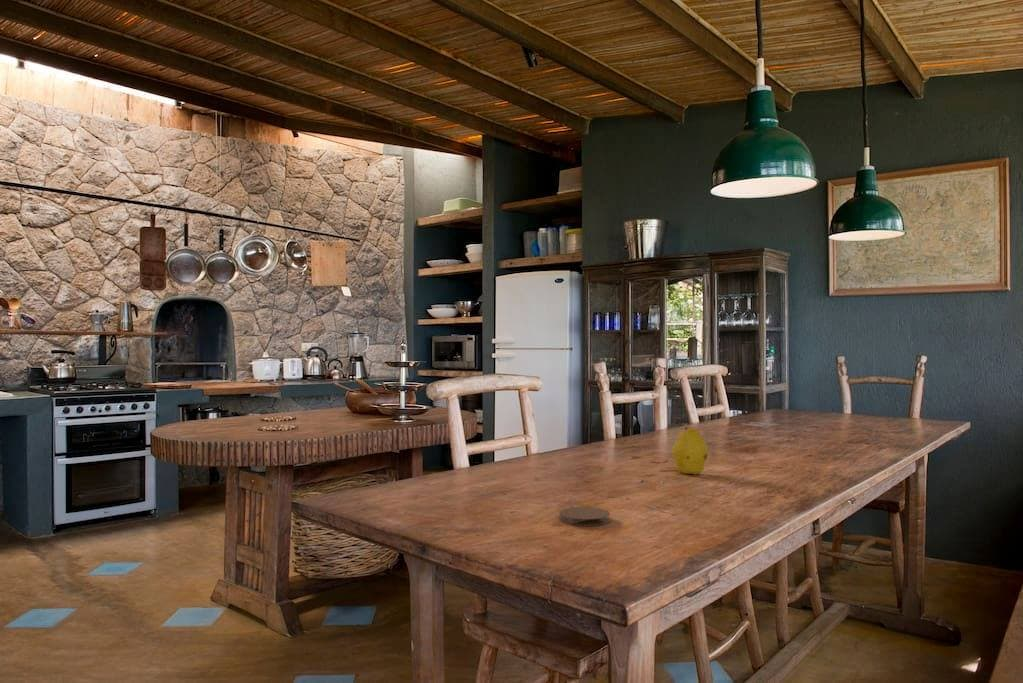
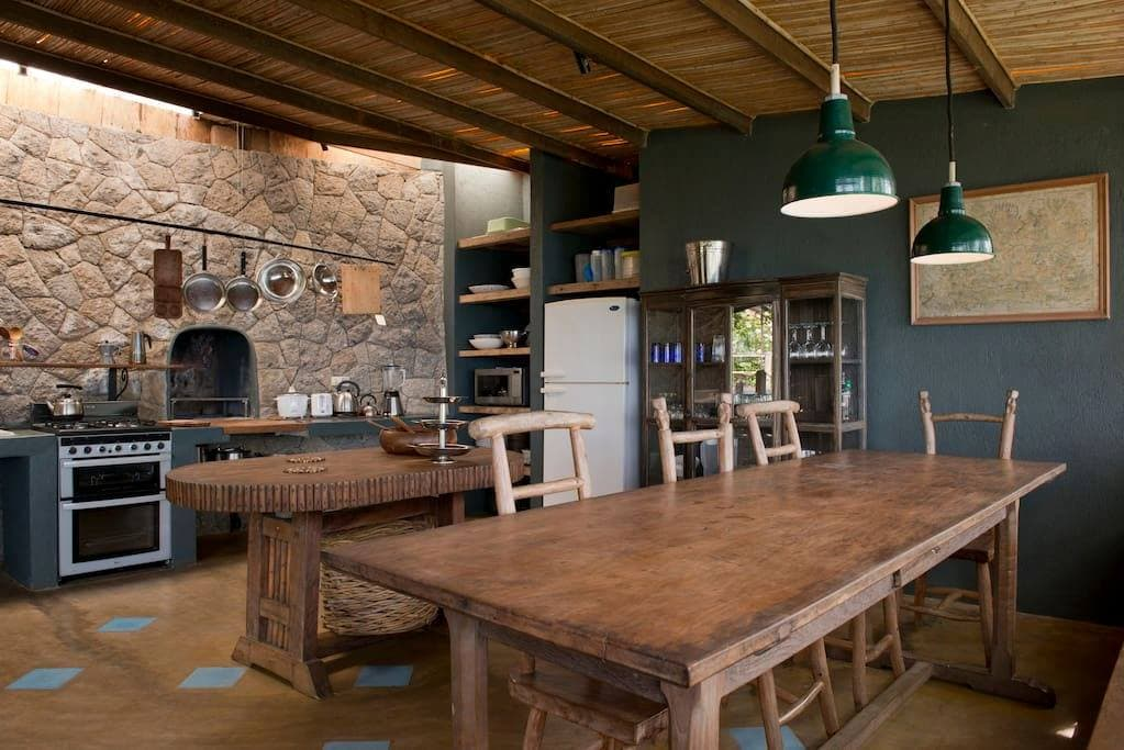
- coaster [558,506,611,527]
- fruit [671,426,709,476]
